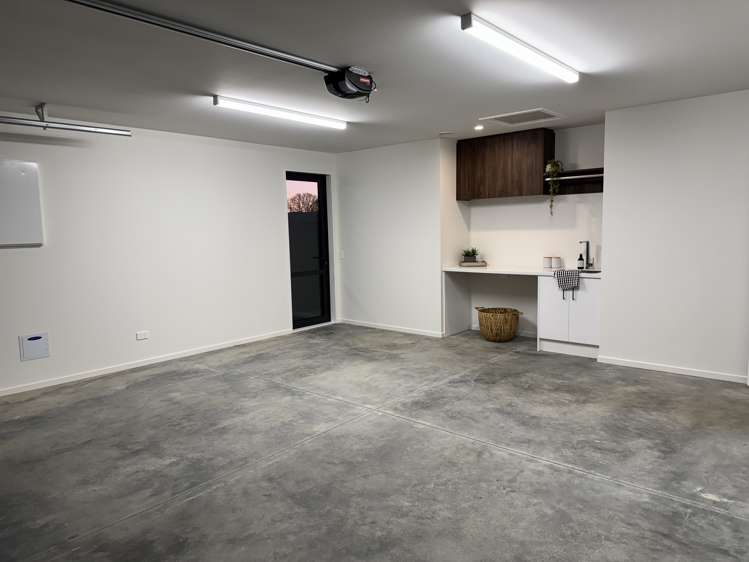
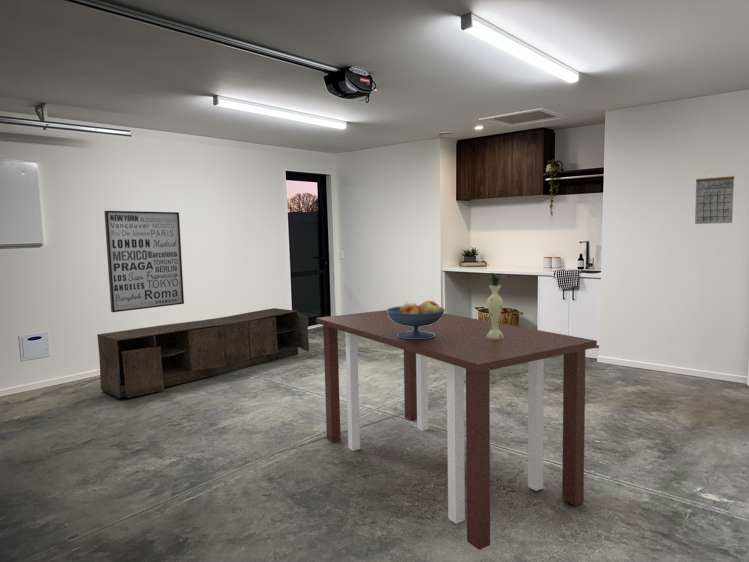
+ fruit bowl [386,300,446,339]
+ vase [479,271,510,339]
+ calendar [694,166,735,225]
+ wall art [103,210,185,313]
+ sideboard [96,307,310,399]
+ dining table [315,309,598,551]
